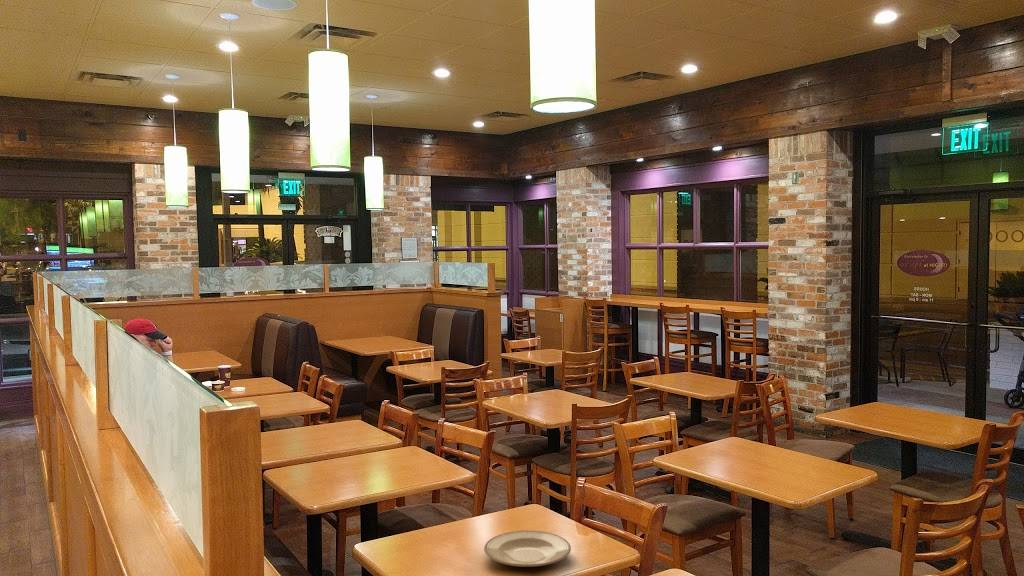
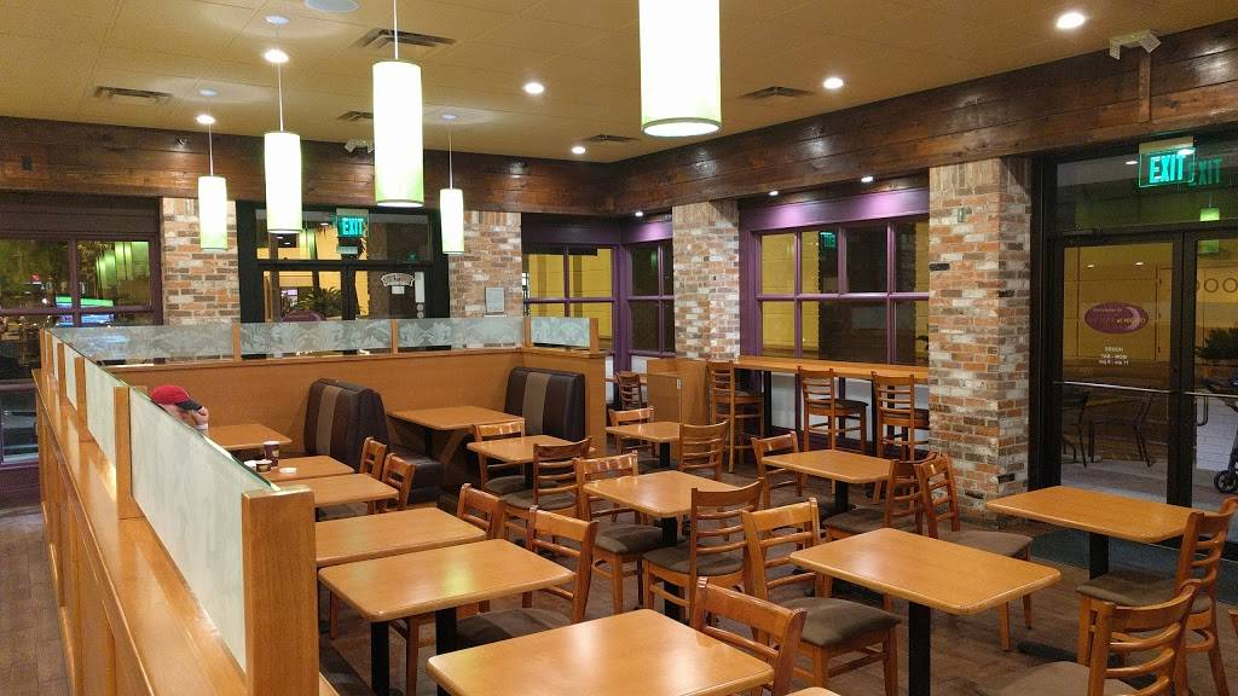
- plate [483,530,572,568]
